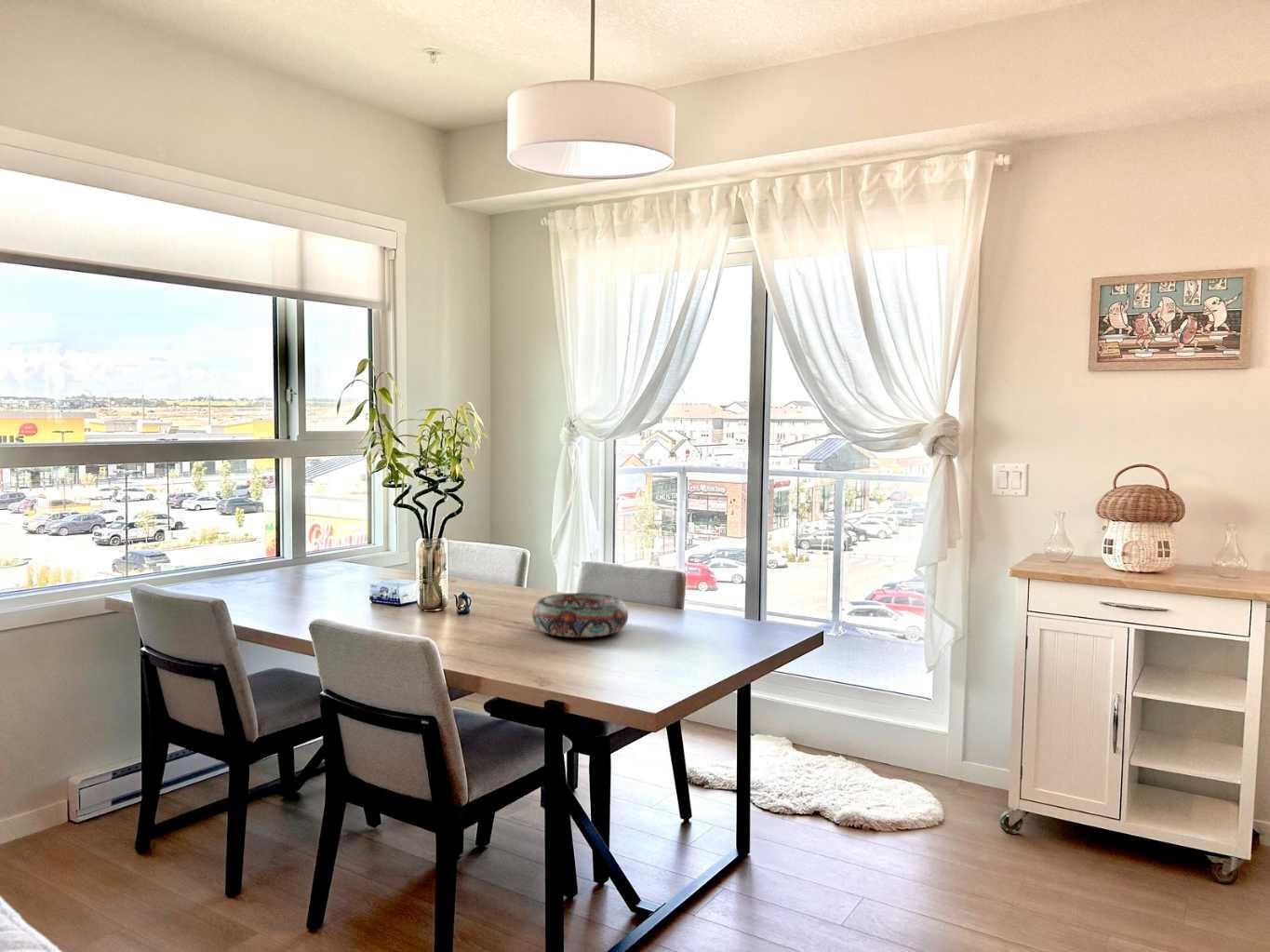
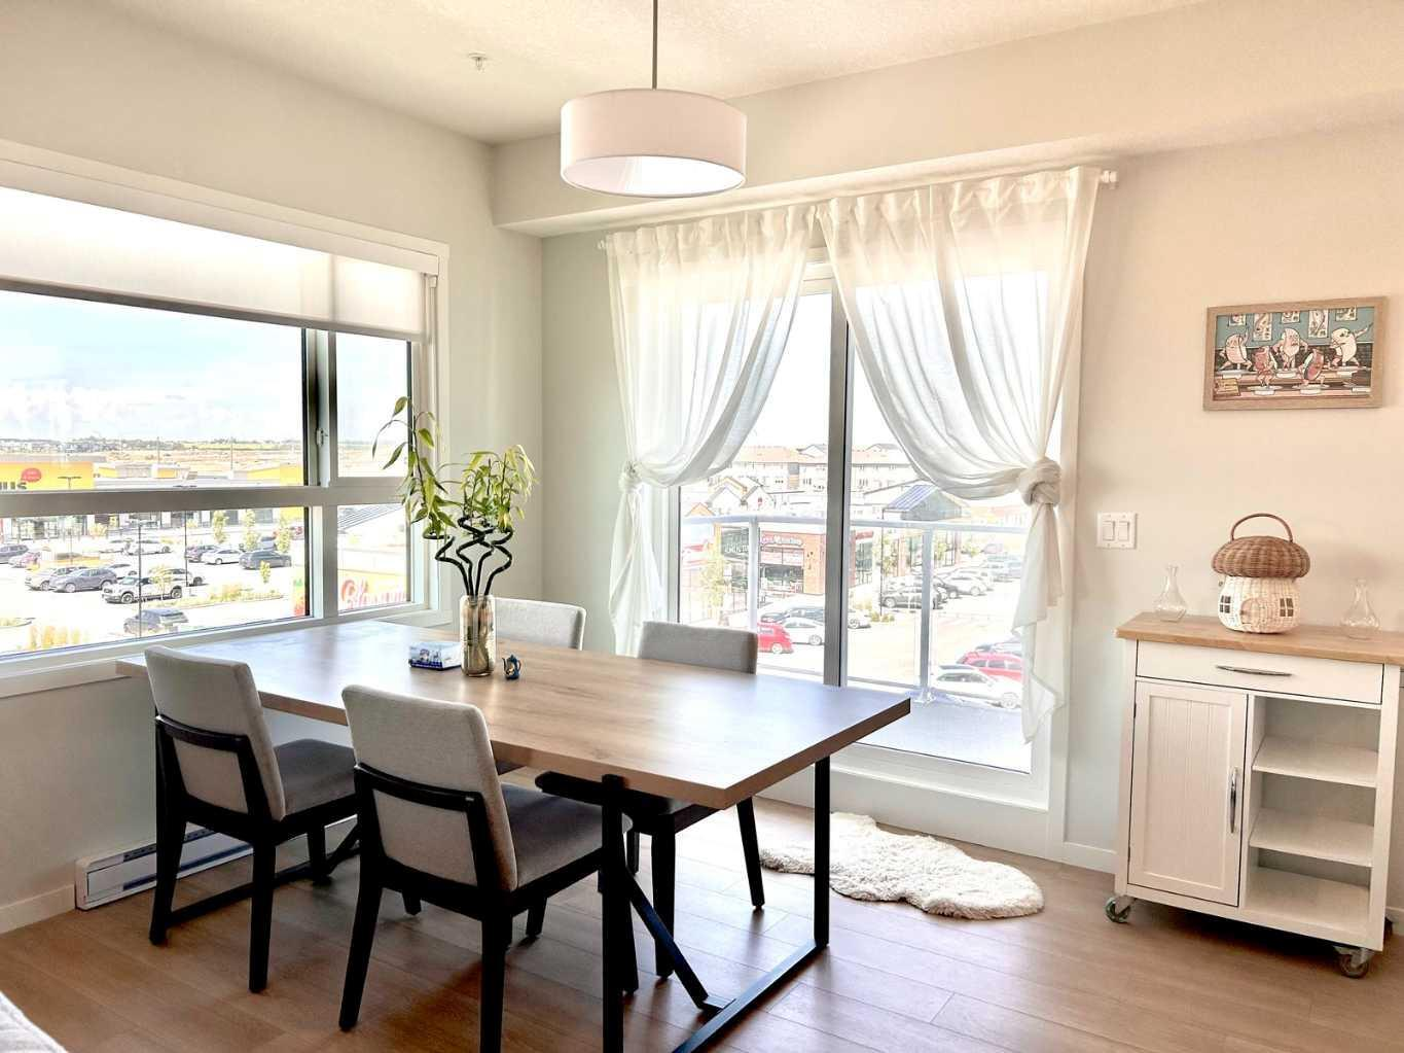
- decorative bowl [531,592,629,638]
